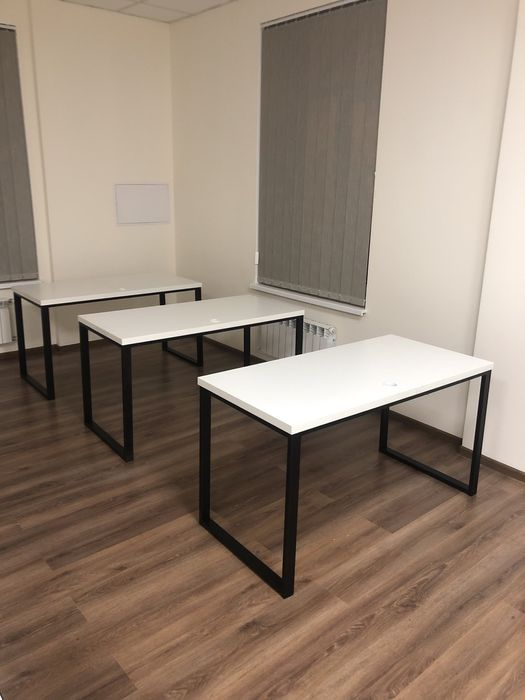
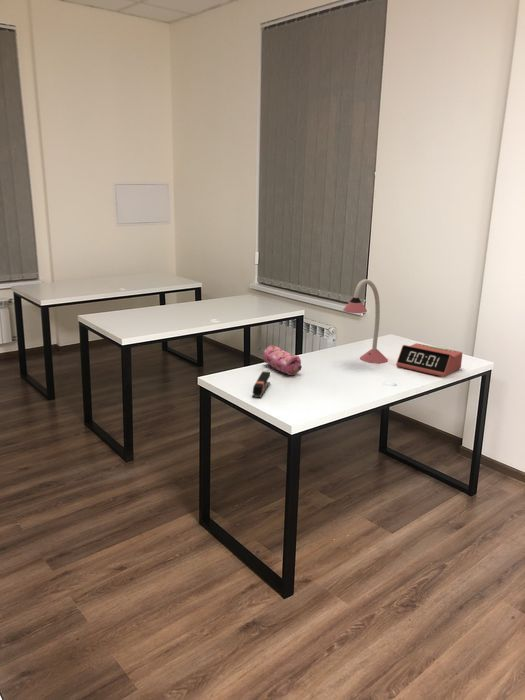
+ pencil case [262,344,303,376]
+ stapler [251,370,271,399]
+ alarm clock [395,342,463,378]
+ desk lamp [342,278,389,364]
